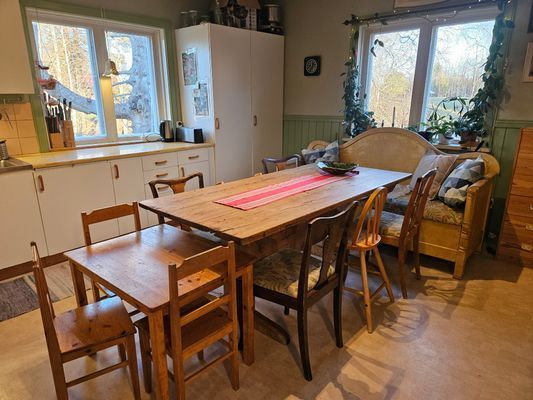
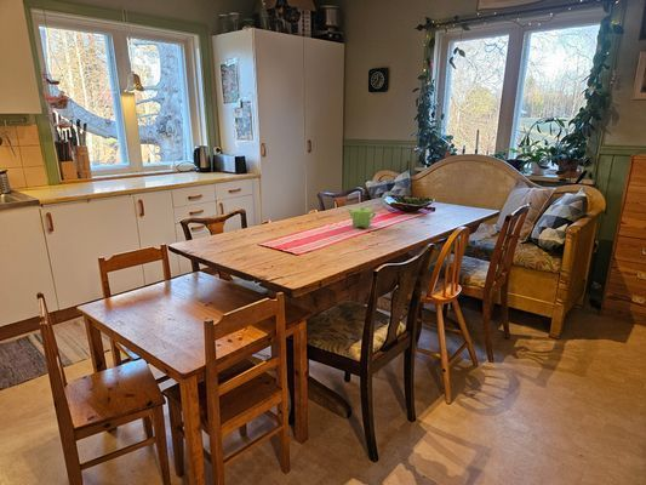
+ teapot [345,205,377,229]
